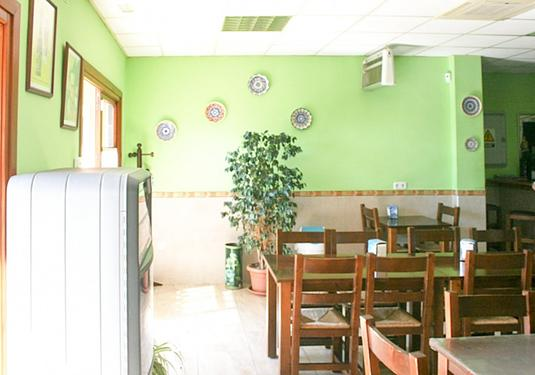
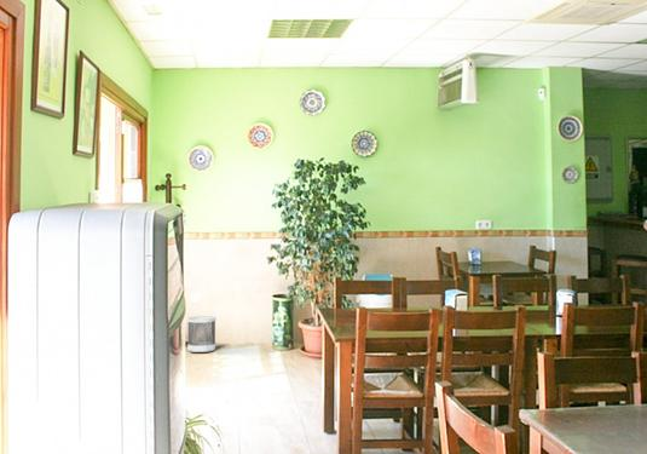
+ wastebasket [186,315,216,354]
